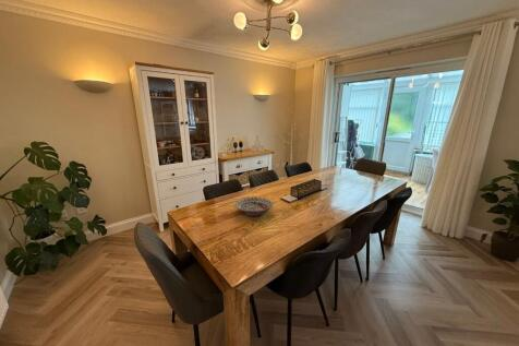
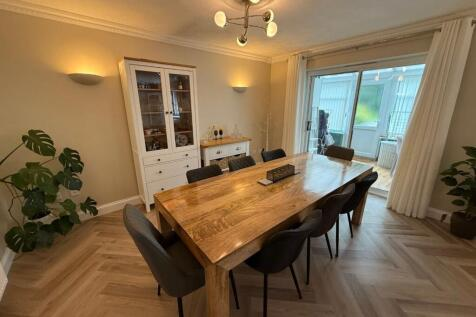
- decorative bowl [234,196,275,217]
